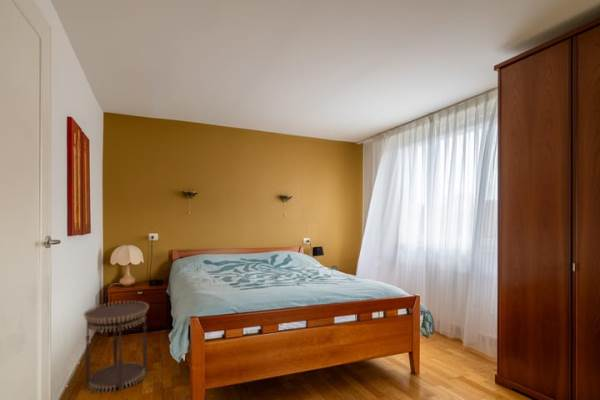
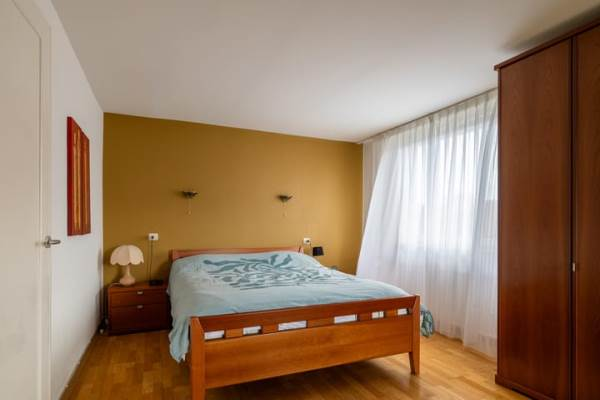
- side table [83,300,150,393]
